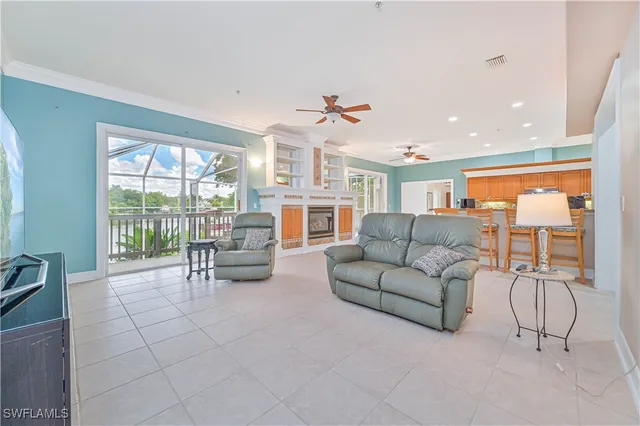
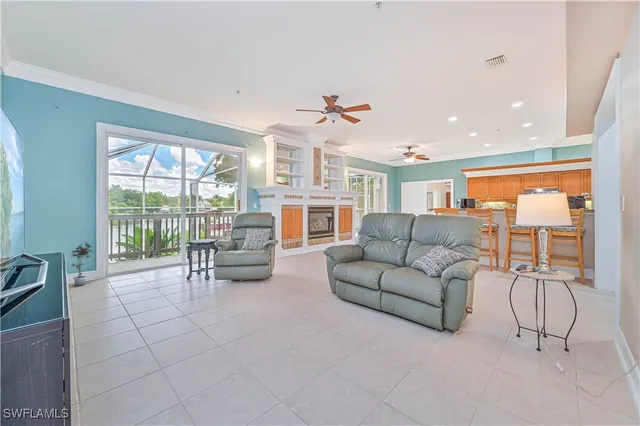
+ potted plant [68,241,92,287]
